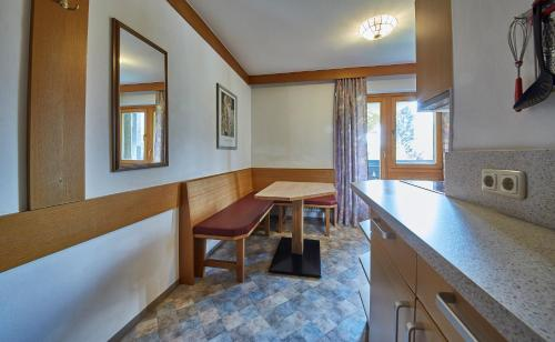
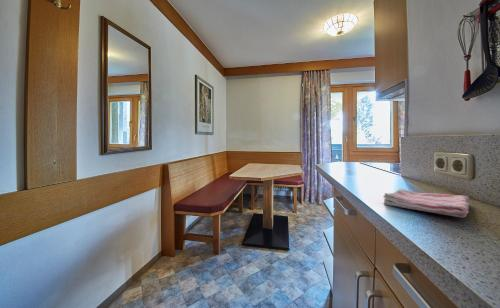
+ dish towel [382,188,470,218]
